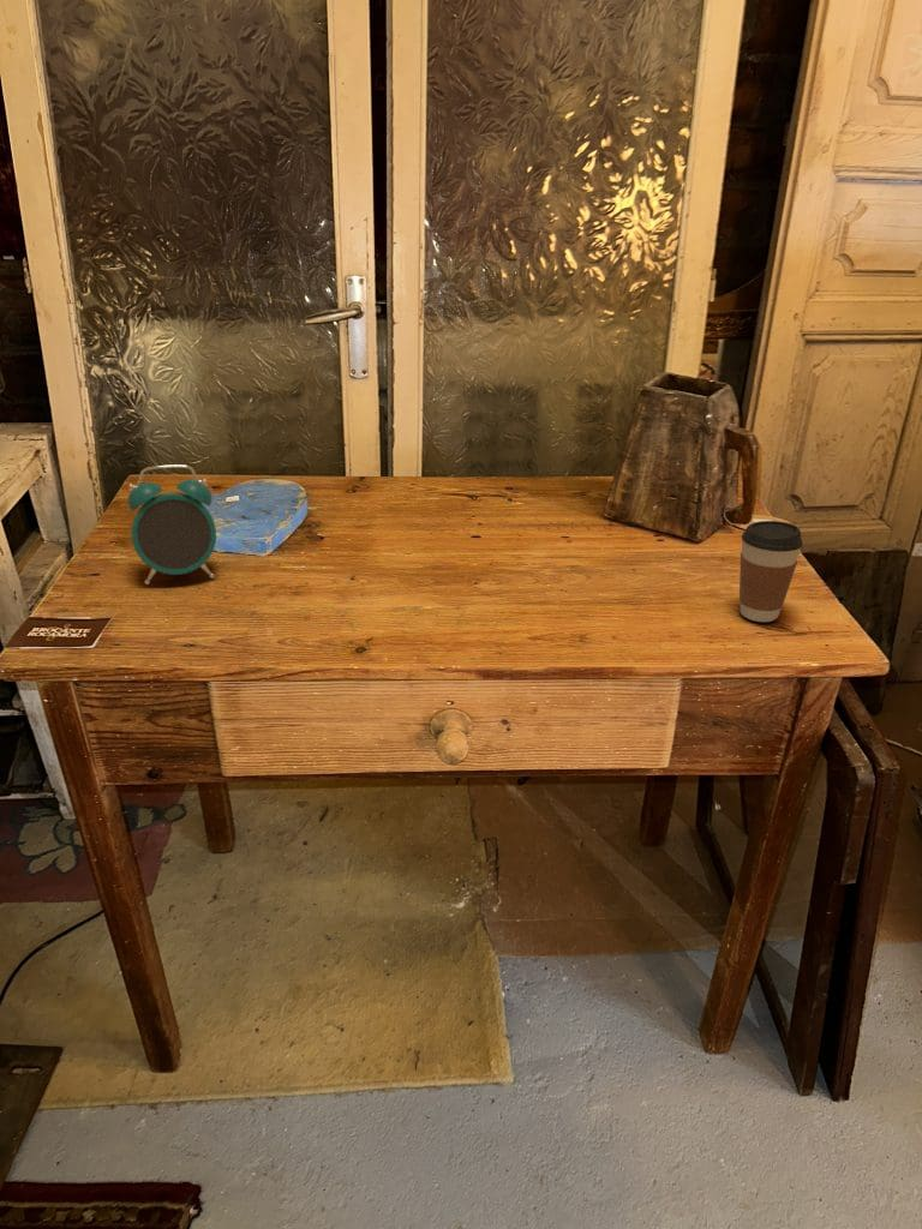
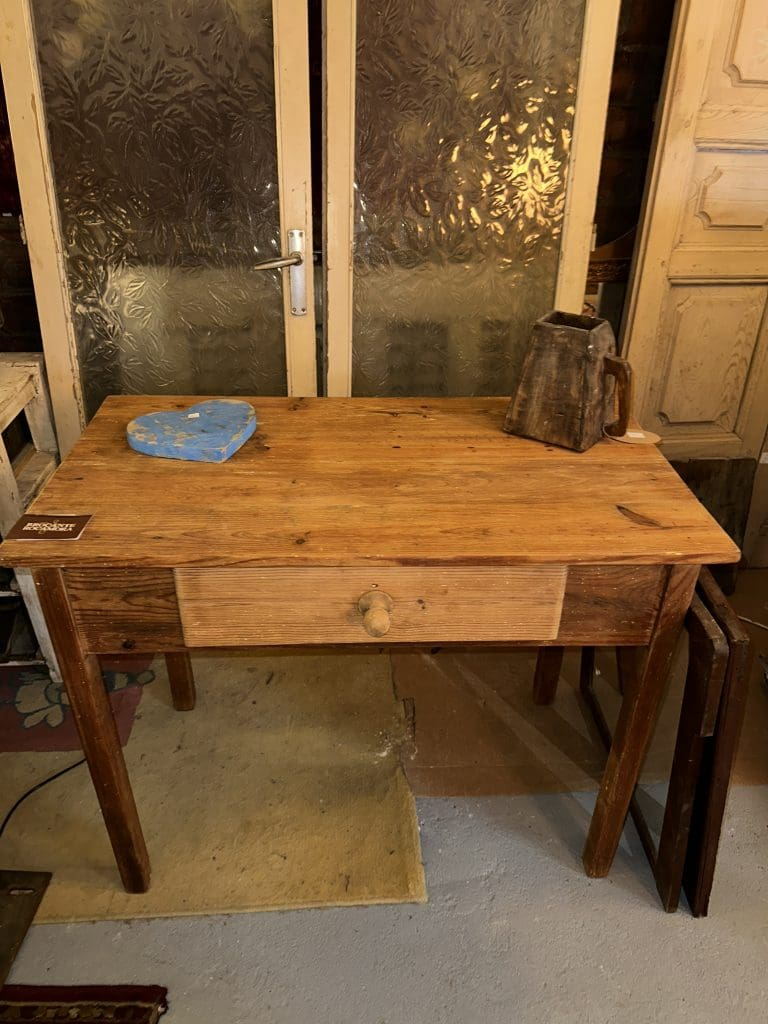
- coffee cup [738,520,804,623]
- alarm clock [126,463,217,586]
